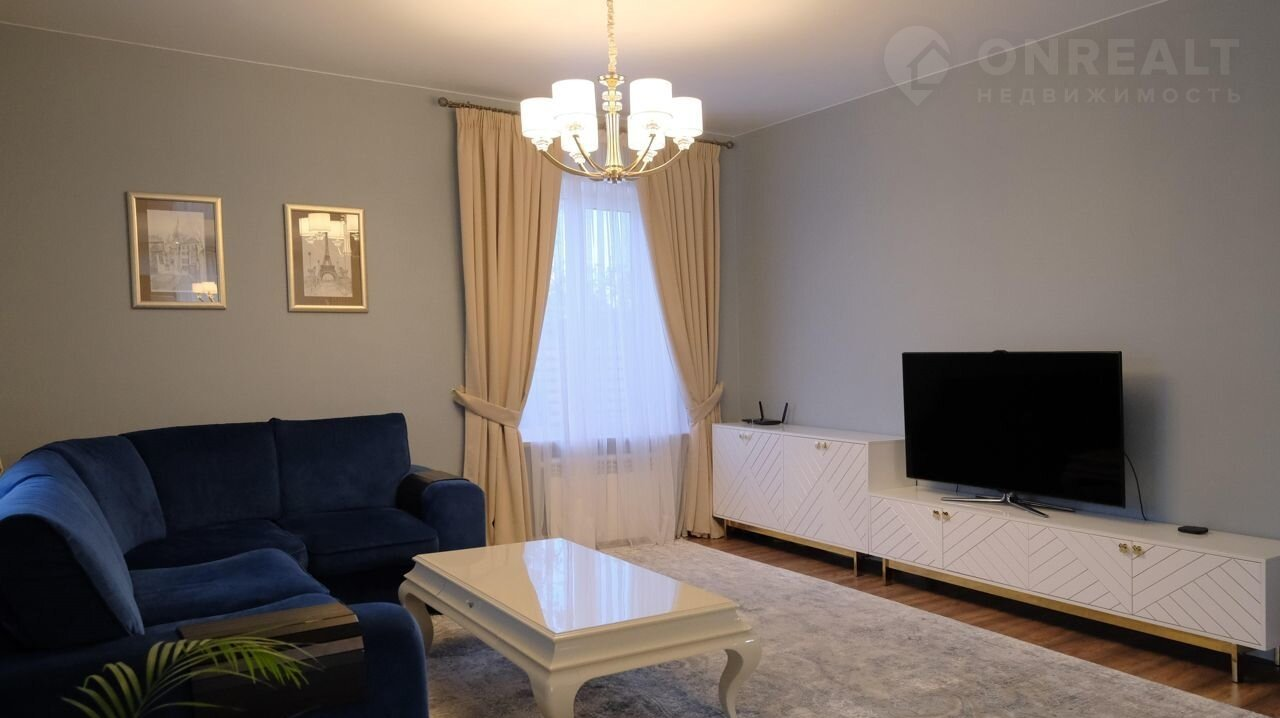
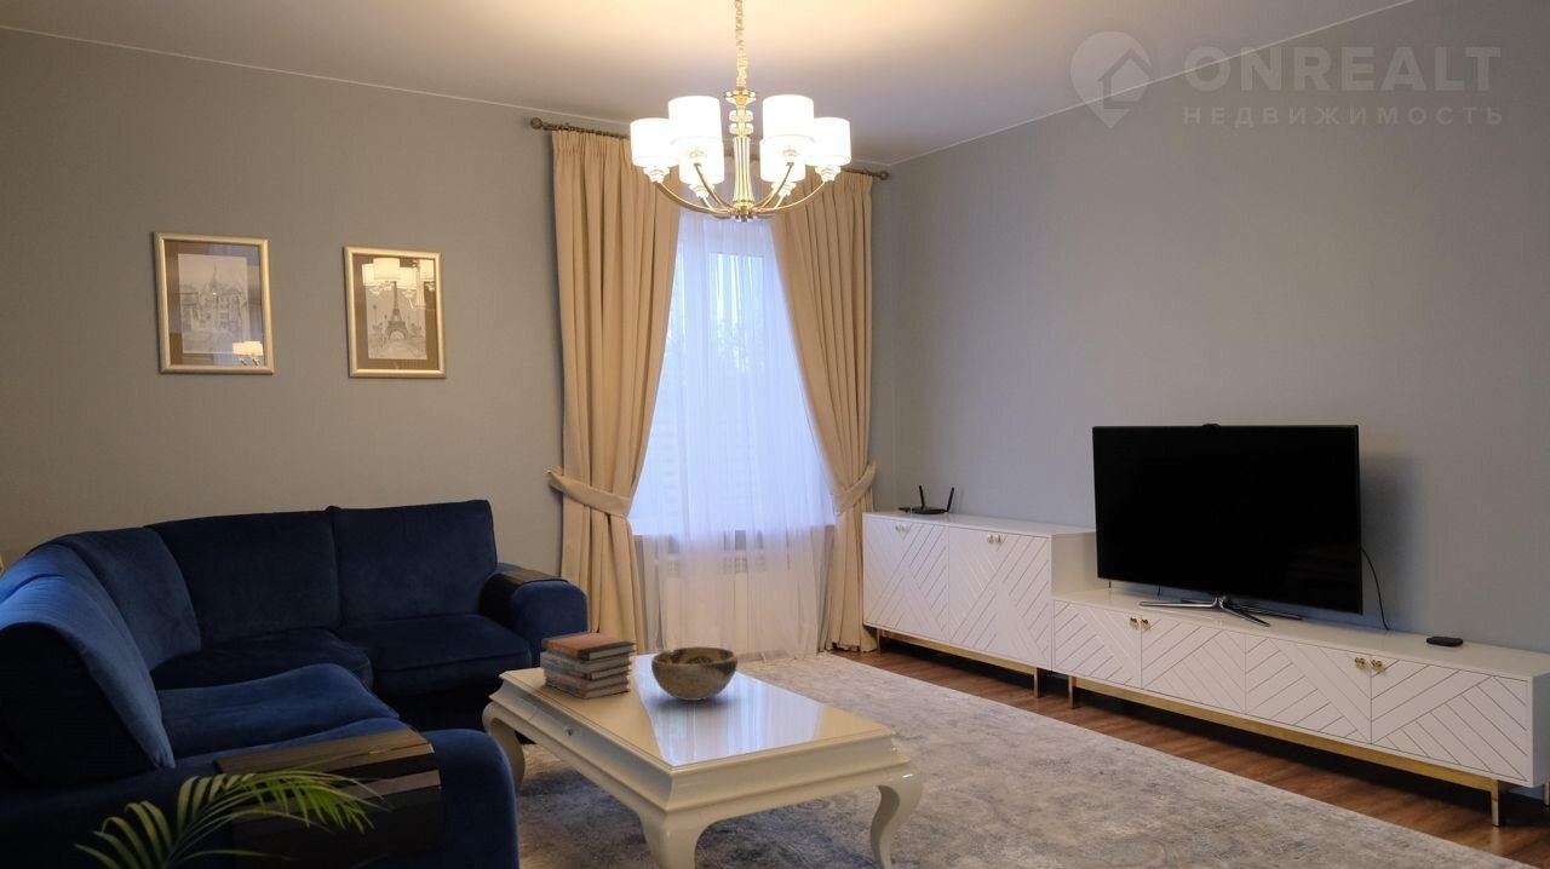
+ decorative bowl [650,645,739,702]
+ book stack [539,629,638,701]
